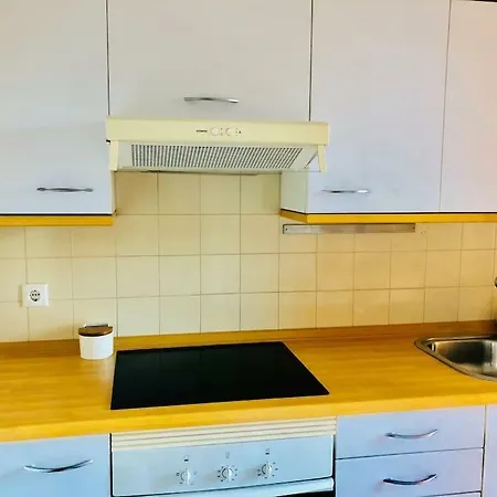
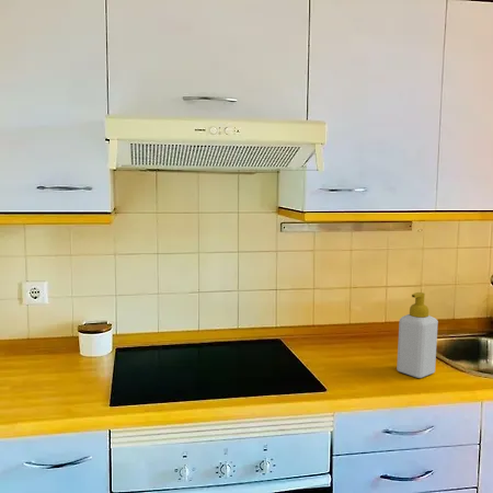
+ soap bottle [395,291,439,379]
